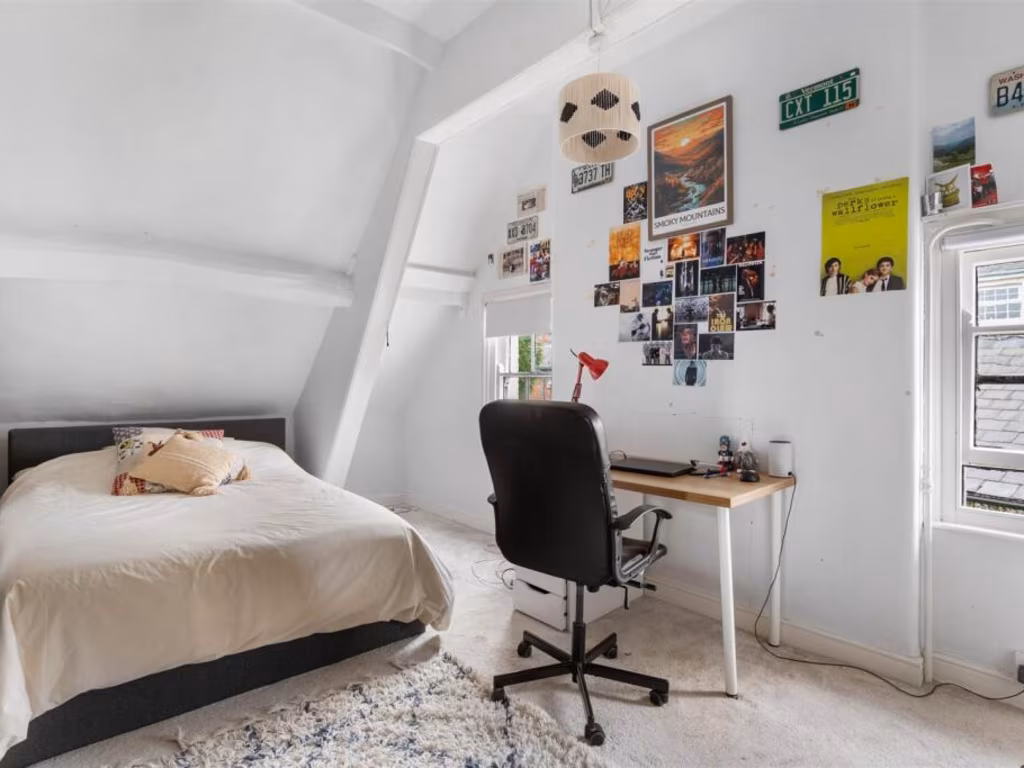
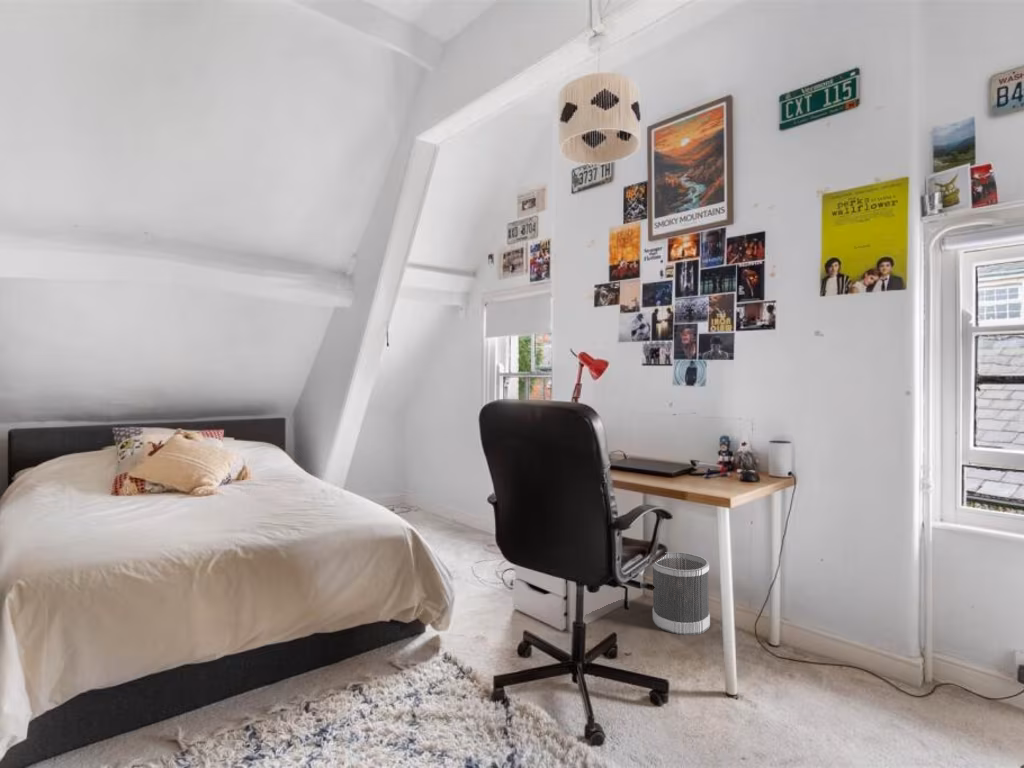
+ wastebasket [651,551,711,636]
